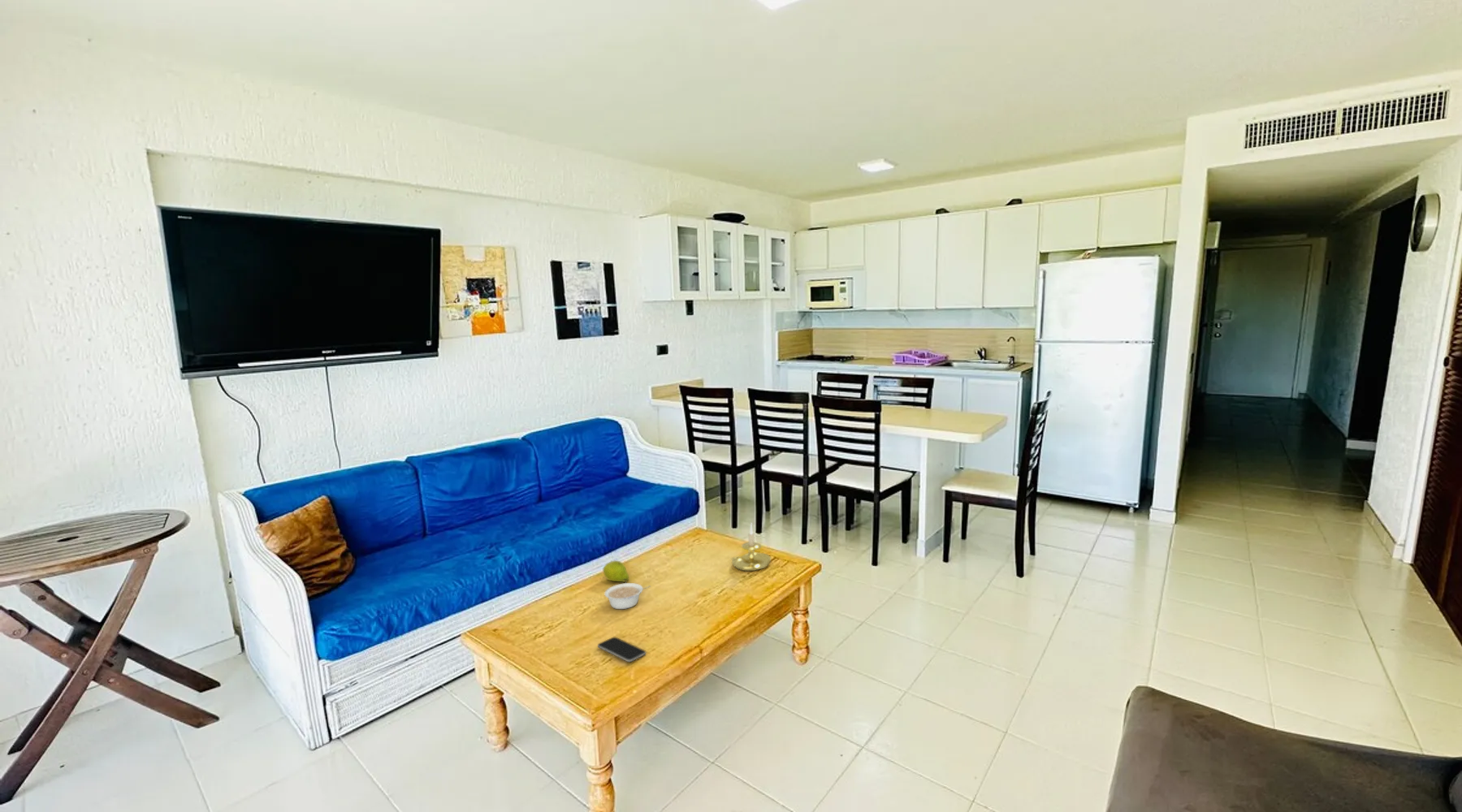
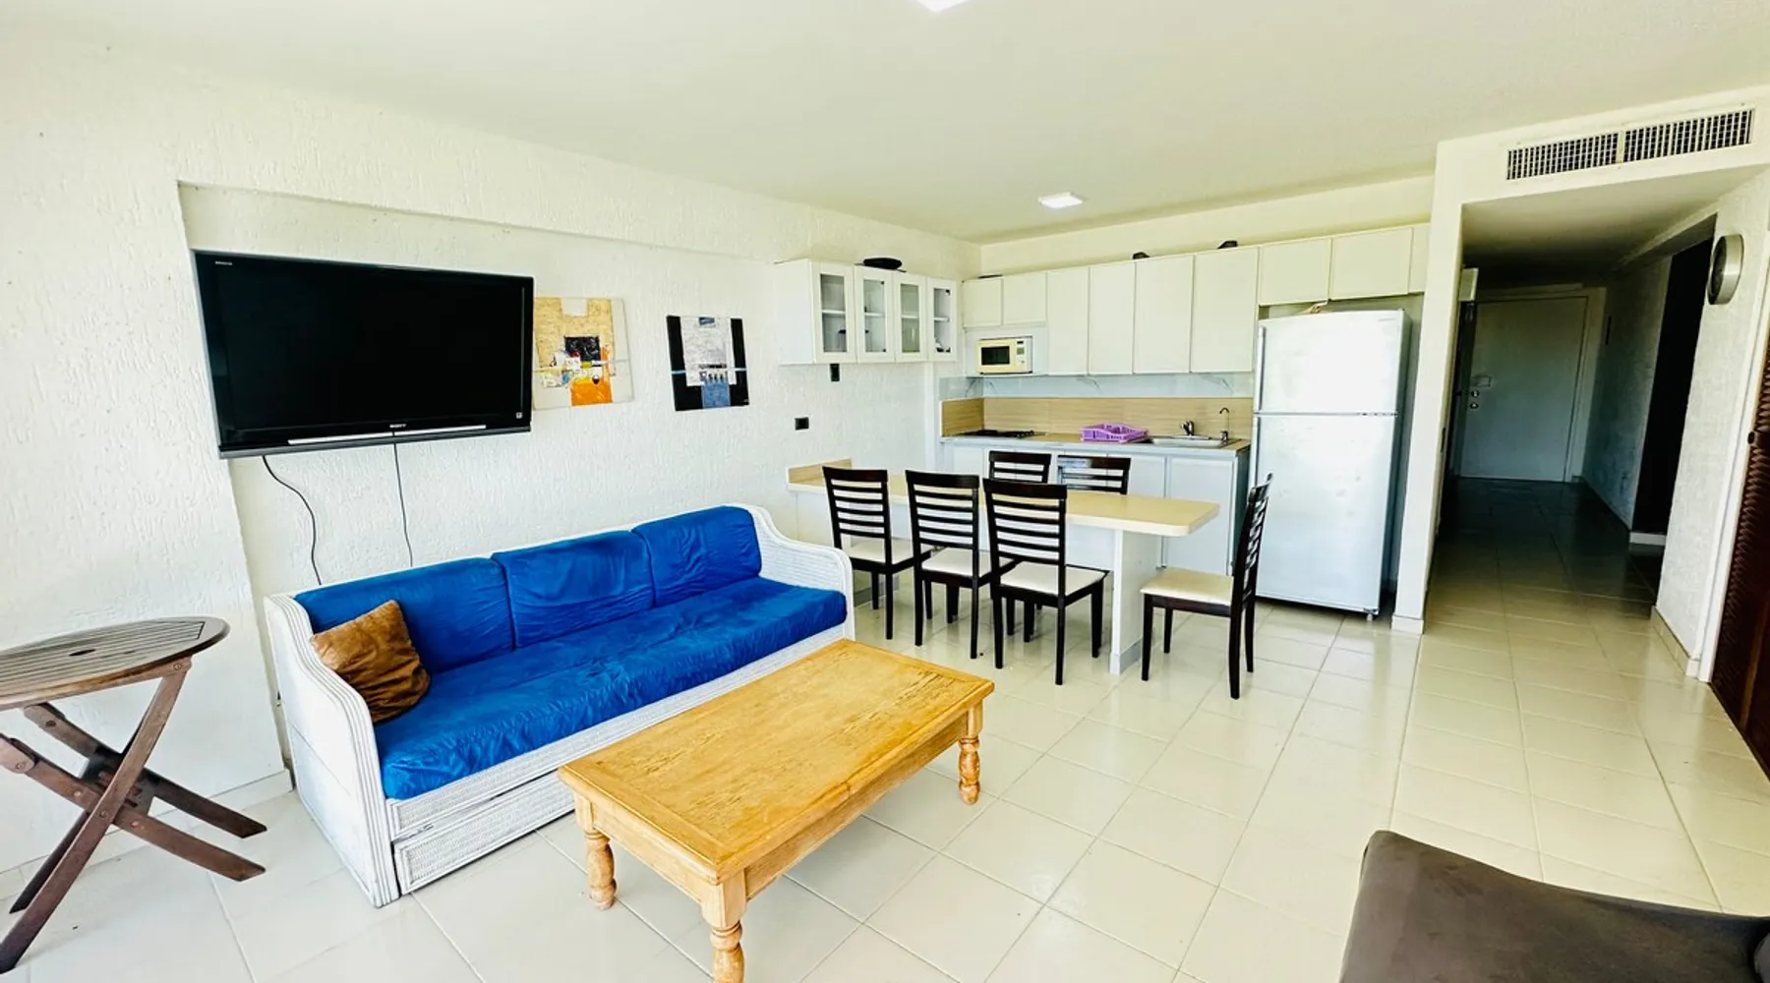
- candle holder [729,522,772,572]
- fruit [602,559,629,583]
- legume [603,582,651,610]
- smartphone [597,637,647,663]
